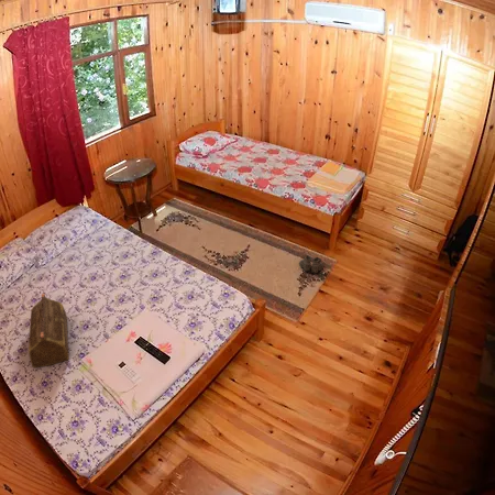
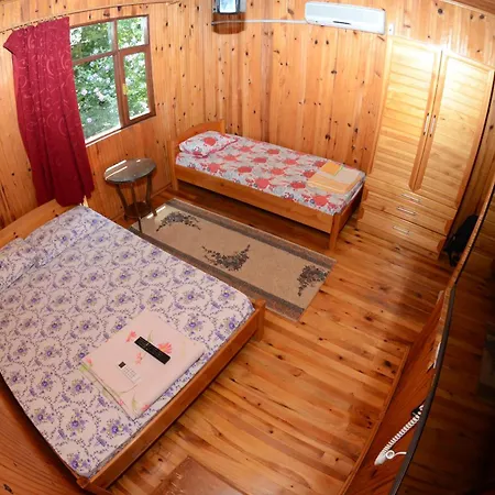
- handbag [28,293,70,369]
- boots [298,254,324,275]
